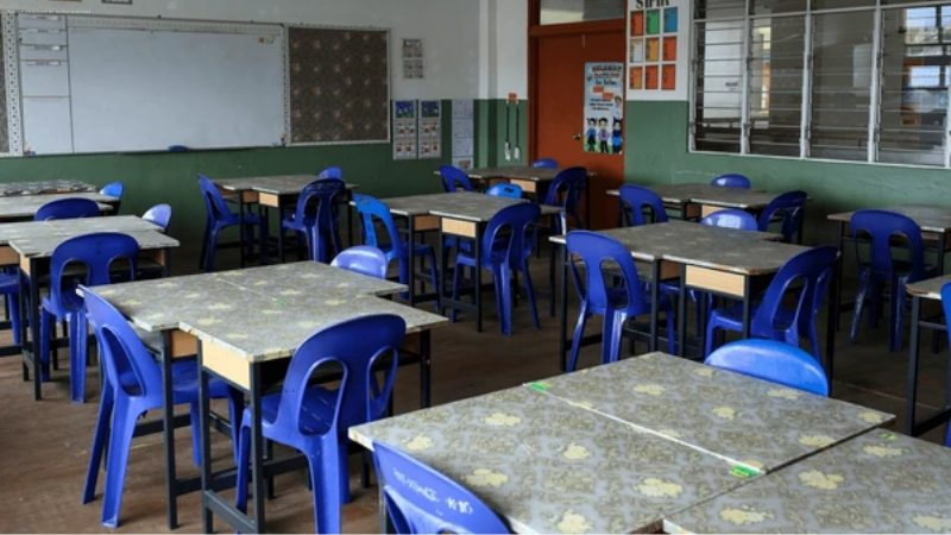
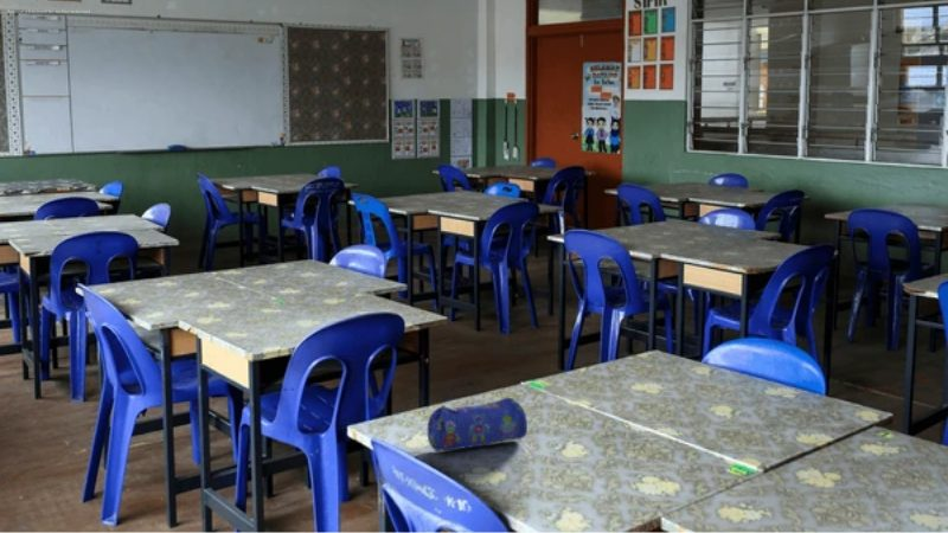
+ pencil case [427,397,529,452]
